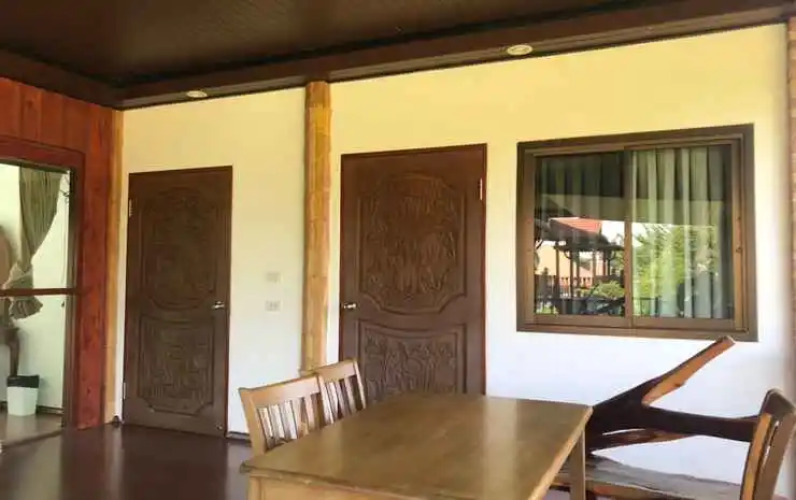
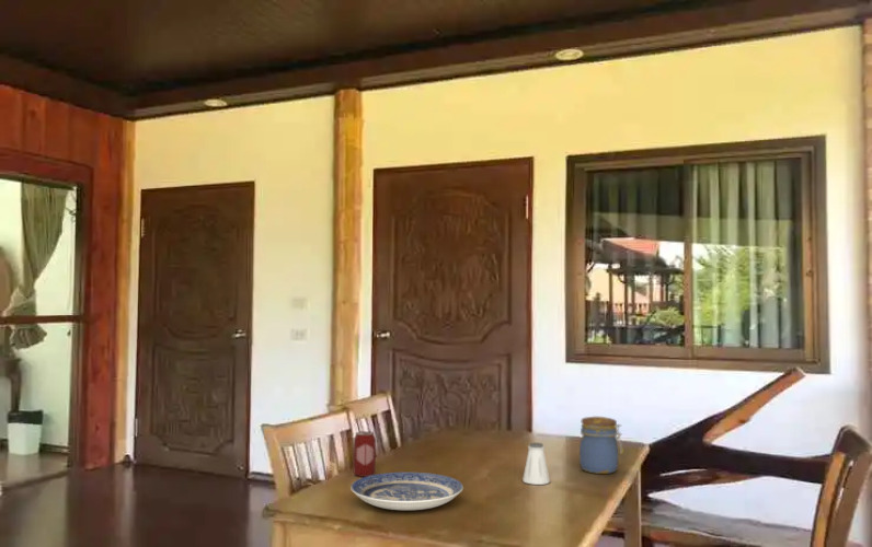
+ plate [349,472,464,511]
+ jar [578,416,623,475]
+ saltshaker [521,442,551,486]
+ beverage can [353,430,377,478]
